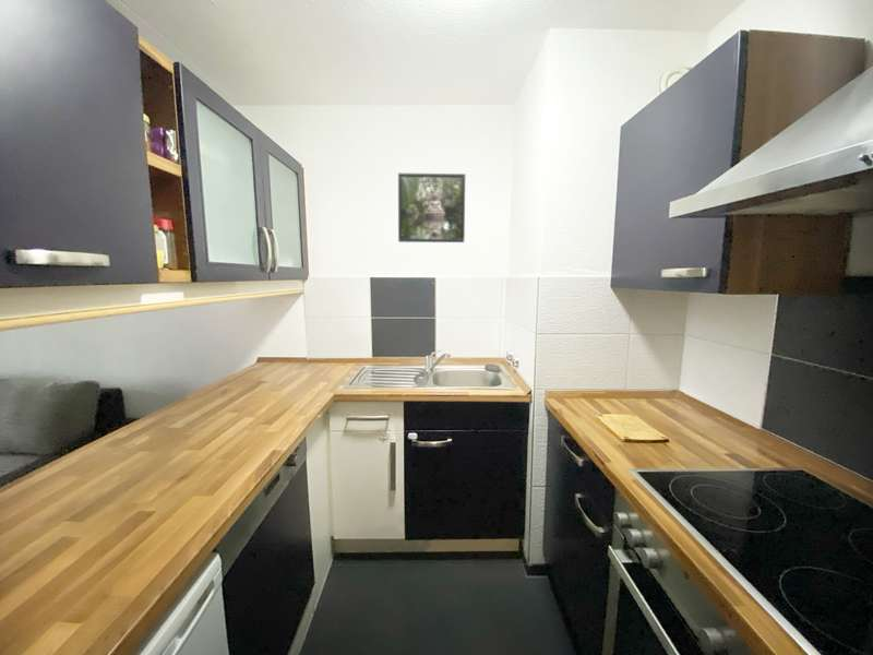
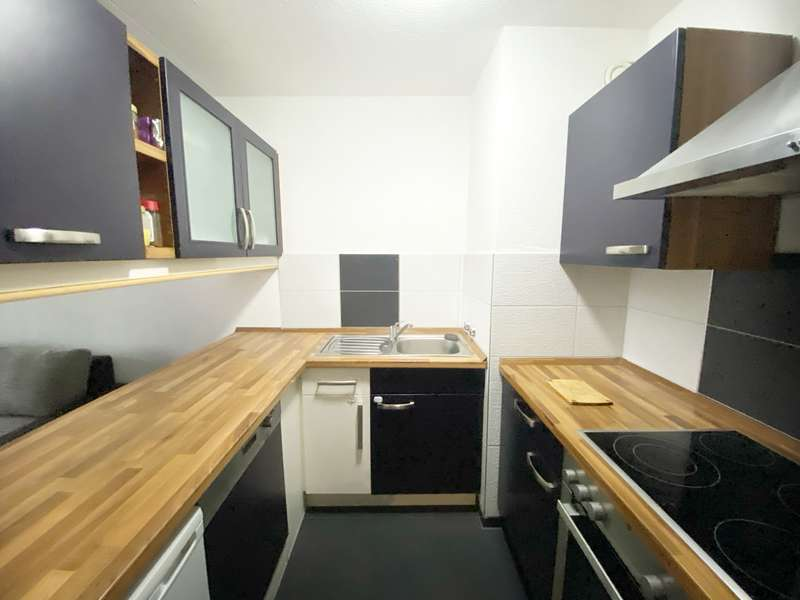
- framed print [397,172,466,243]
